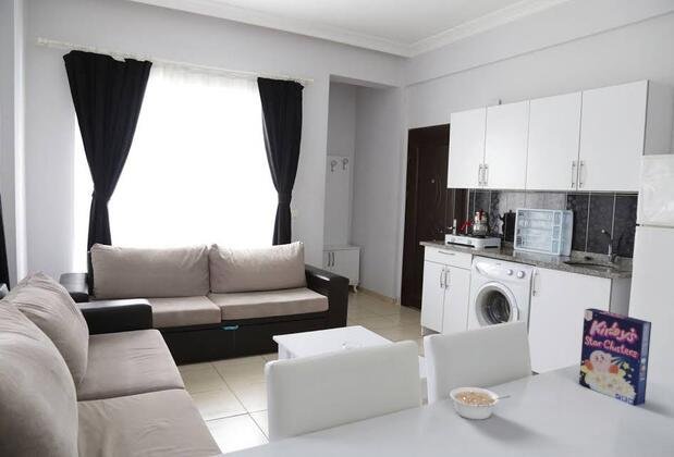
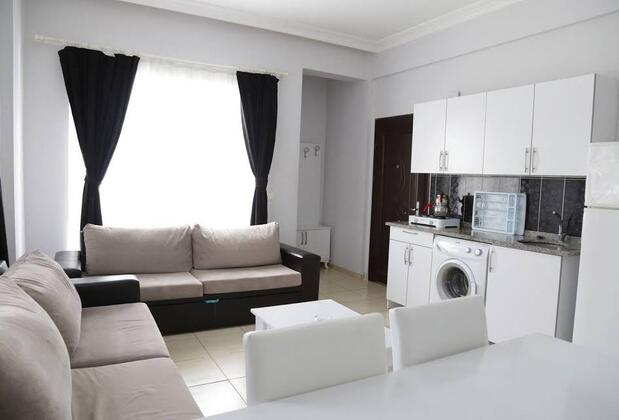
- legume [449,386,512,421]
- cereal box [578,307,652,407]
